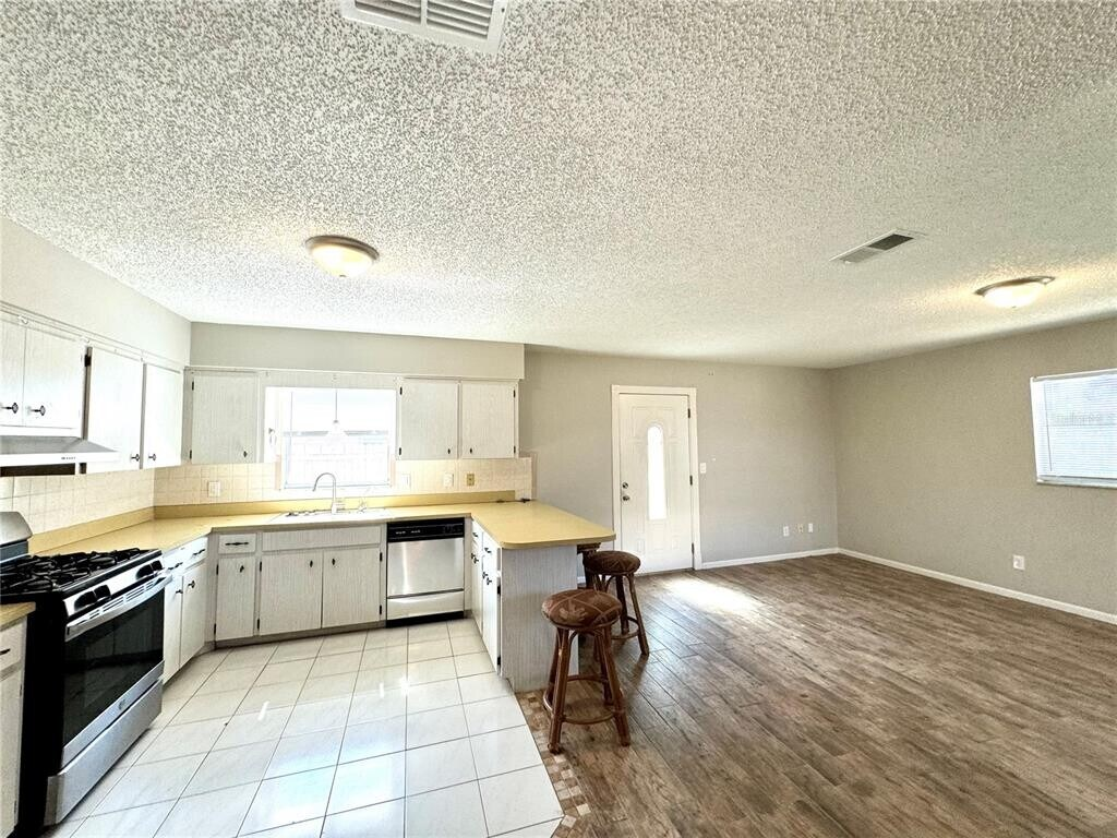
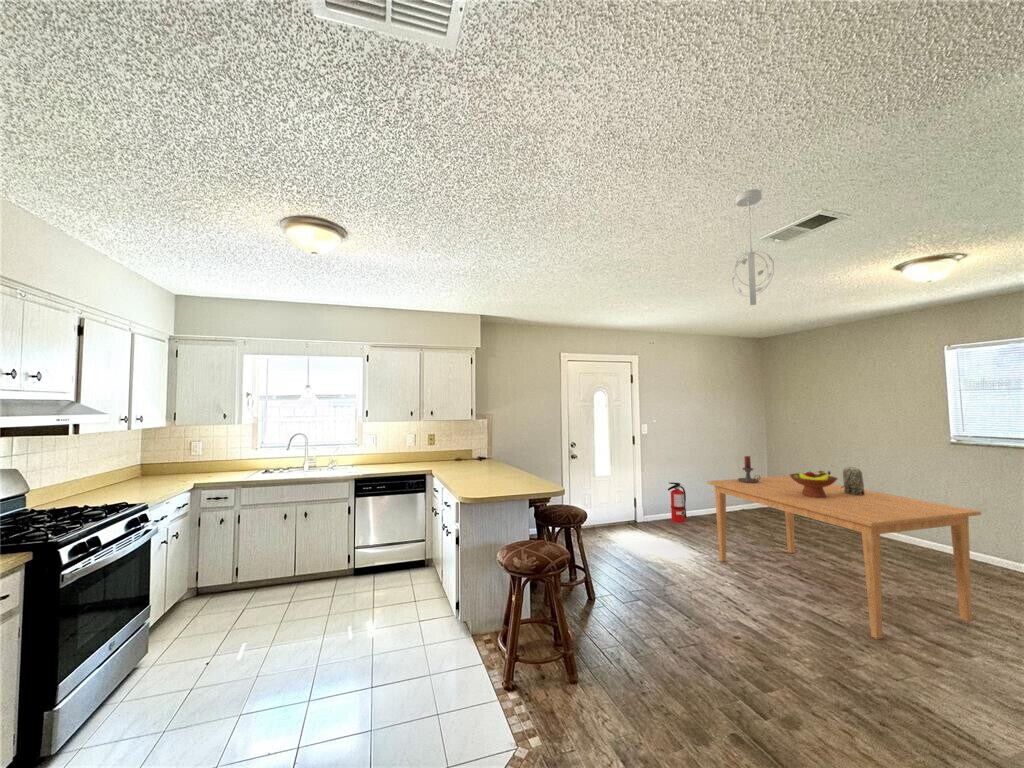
+ toy elephant [841,466,865,496]
+ pendant light [731,188,775,306]
+ fire extinguisher [667,481,688,524]
+ fruit bowl [788,470,839,497]
+ dining table [706,475,982,640]
+ candle holder [737,455,761,483]
